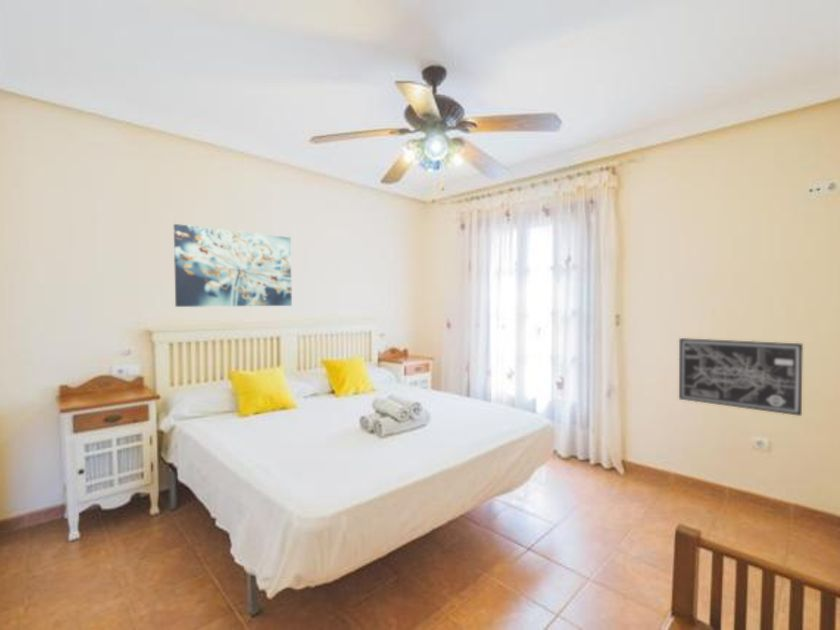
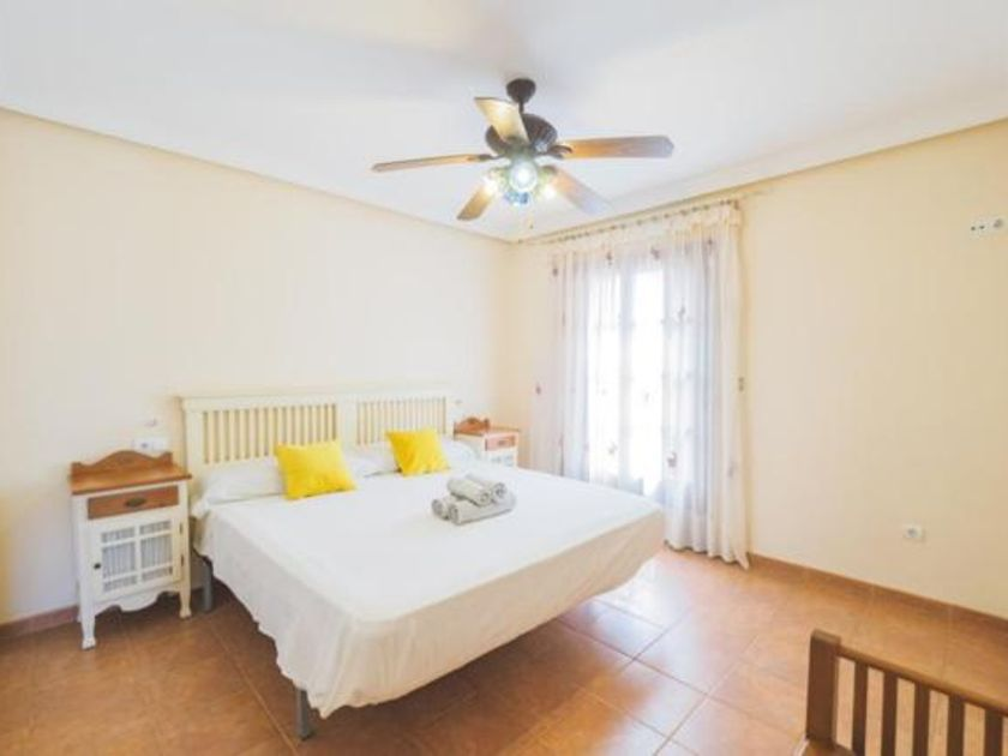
- wall art [173,223,293,308]
- wall art [678,337,804,417]
